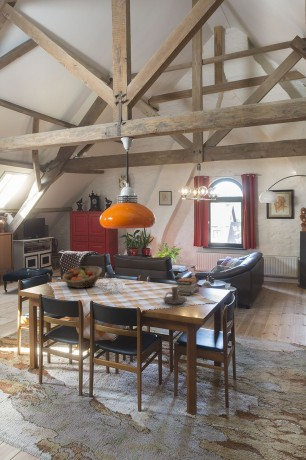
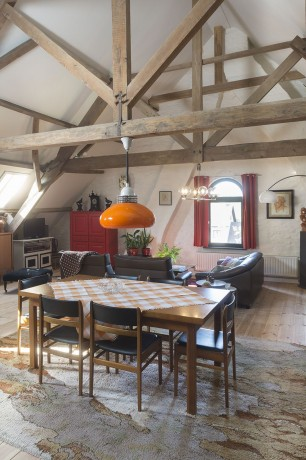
- fruit basket [62,265,103,289]
- candle holder [162,286,188,305]
- book stack [174,276,200,296]
